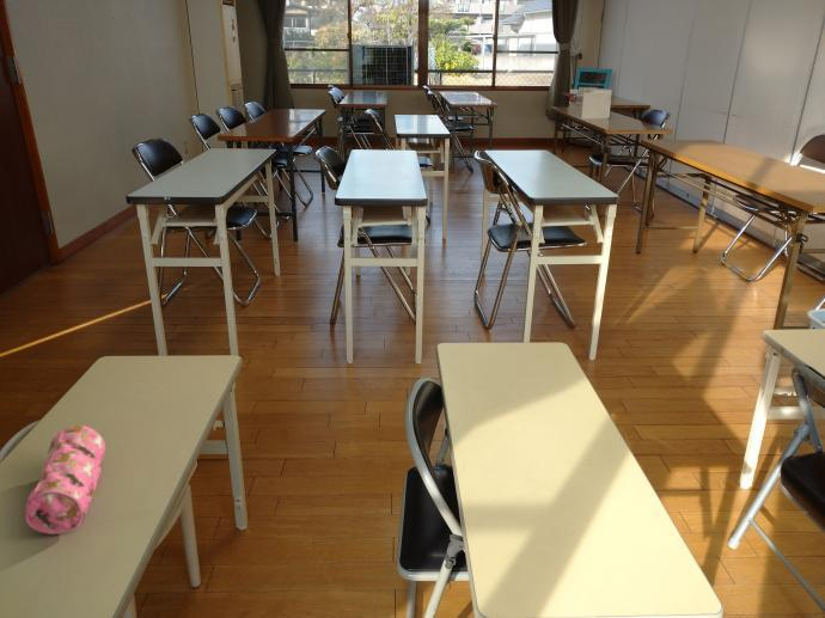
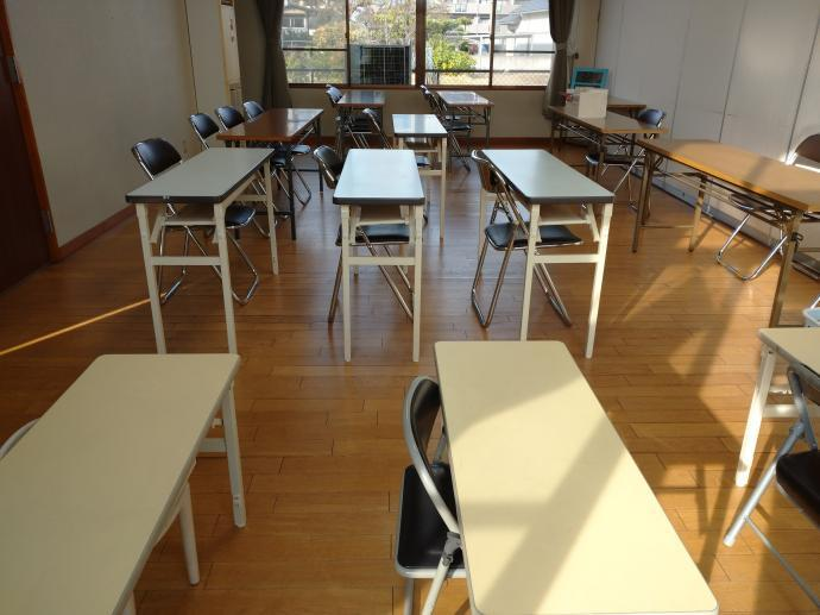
- pencil case [24,424,106,536]
